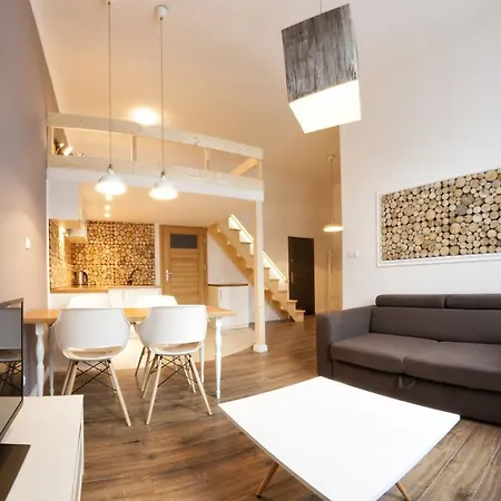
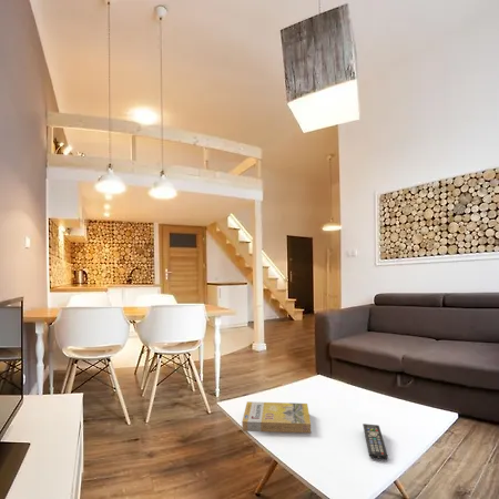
+ remote control [361,422,389,460]
+ book [241,400,312,434]
